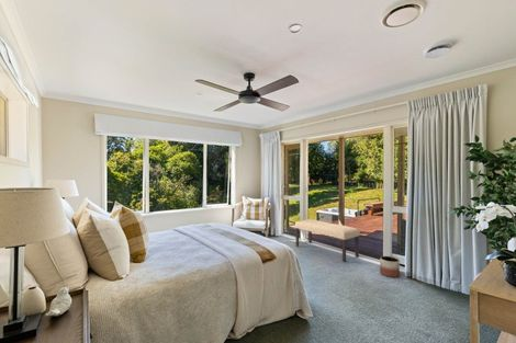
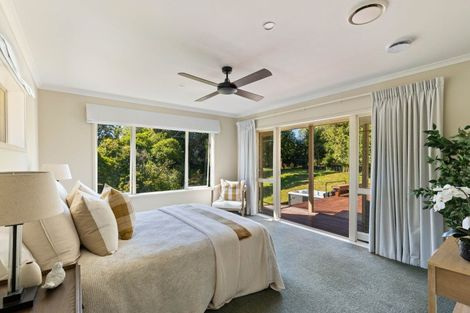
- planter [379,255,401,278]
- bench [294,218,361,263]
